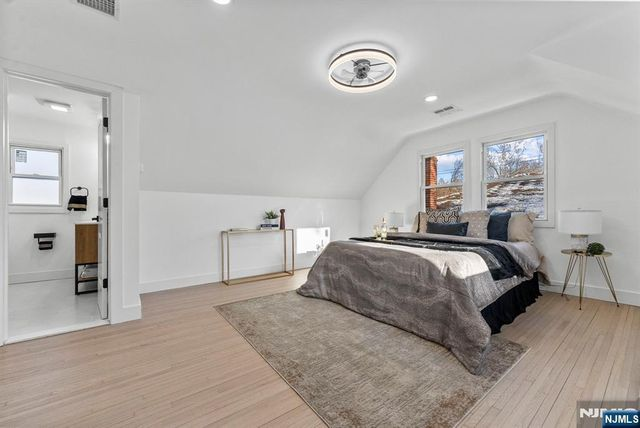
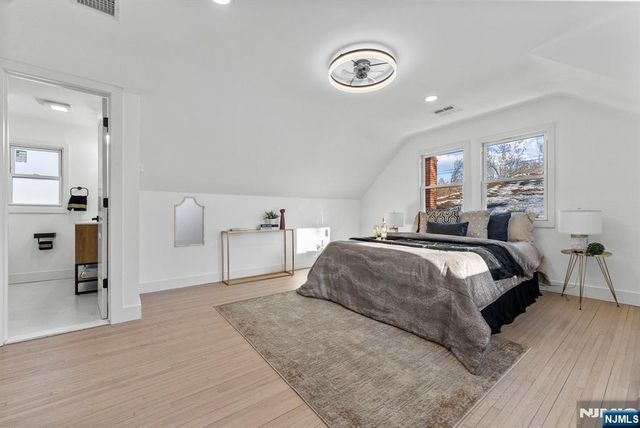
+ home mirror [173,195,206,248]
